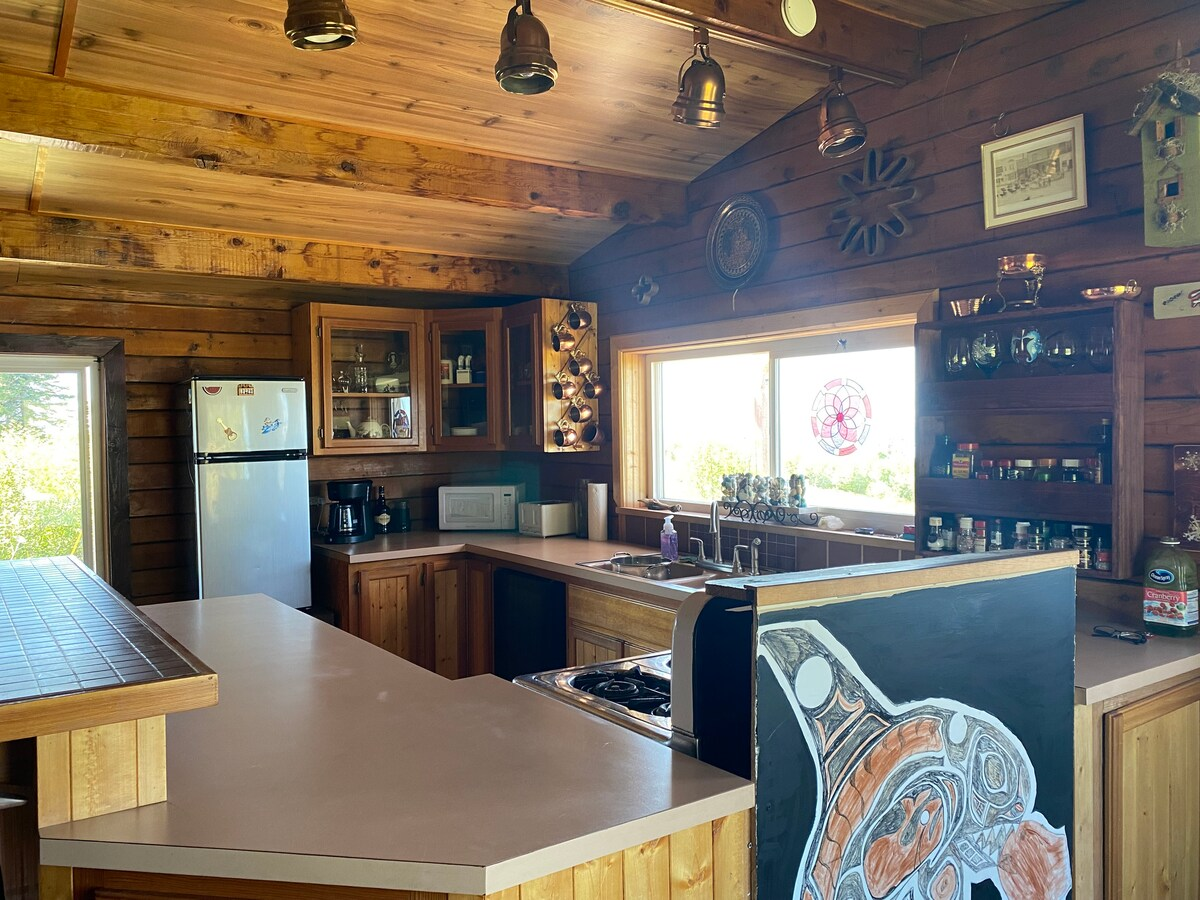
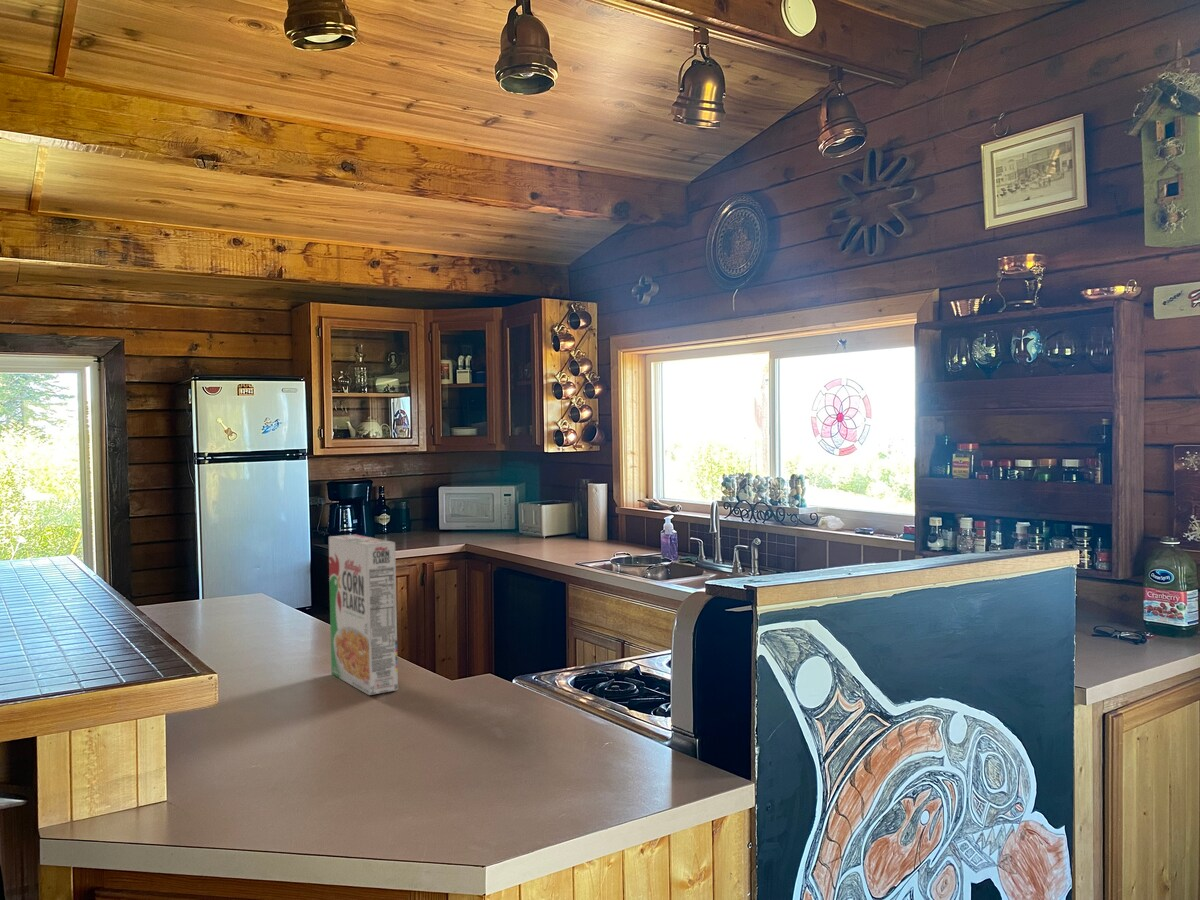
+ cereal box [328,534,399,696]
